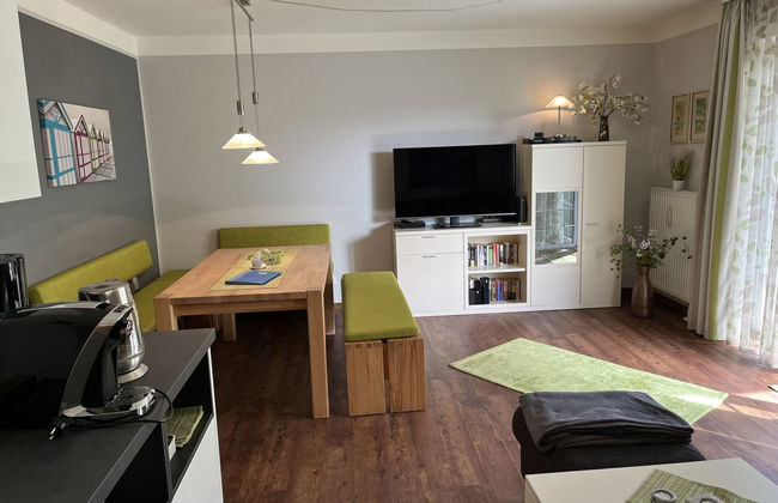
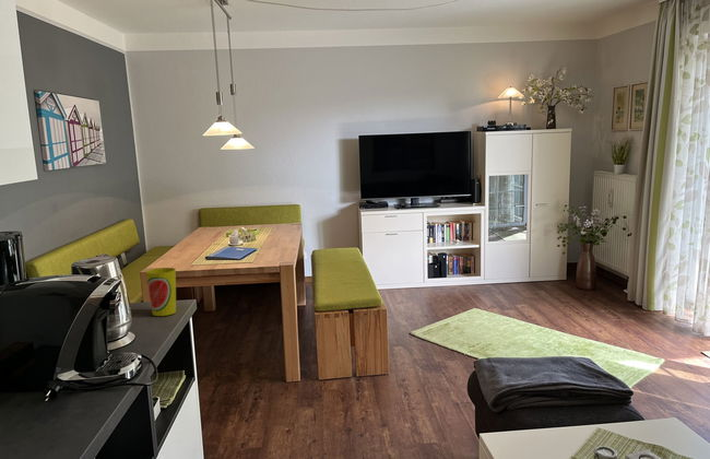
+ cup [145,267,177,317]
